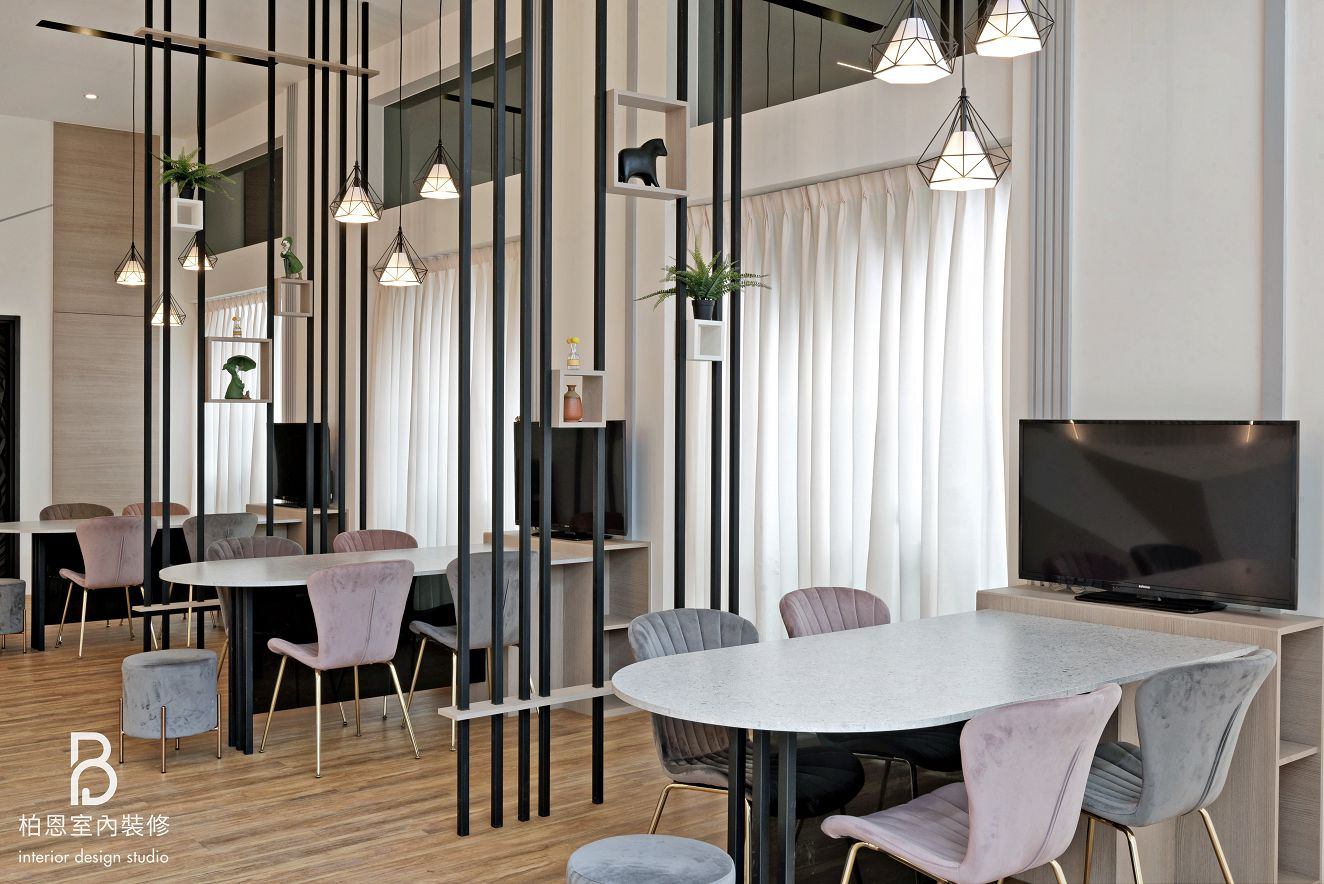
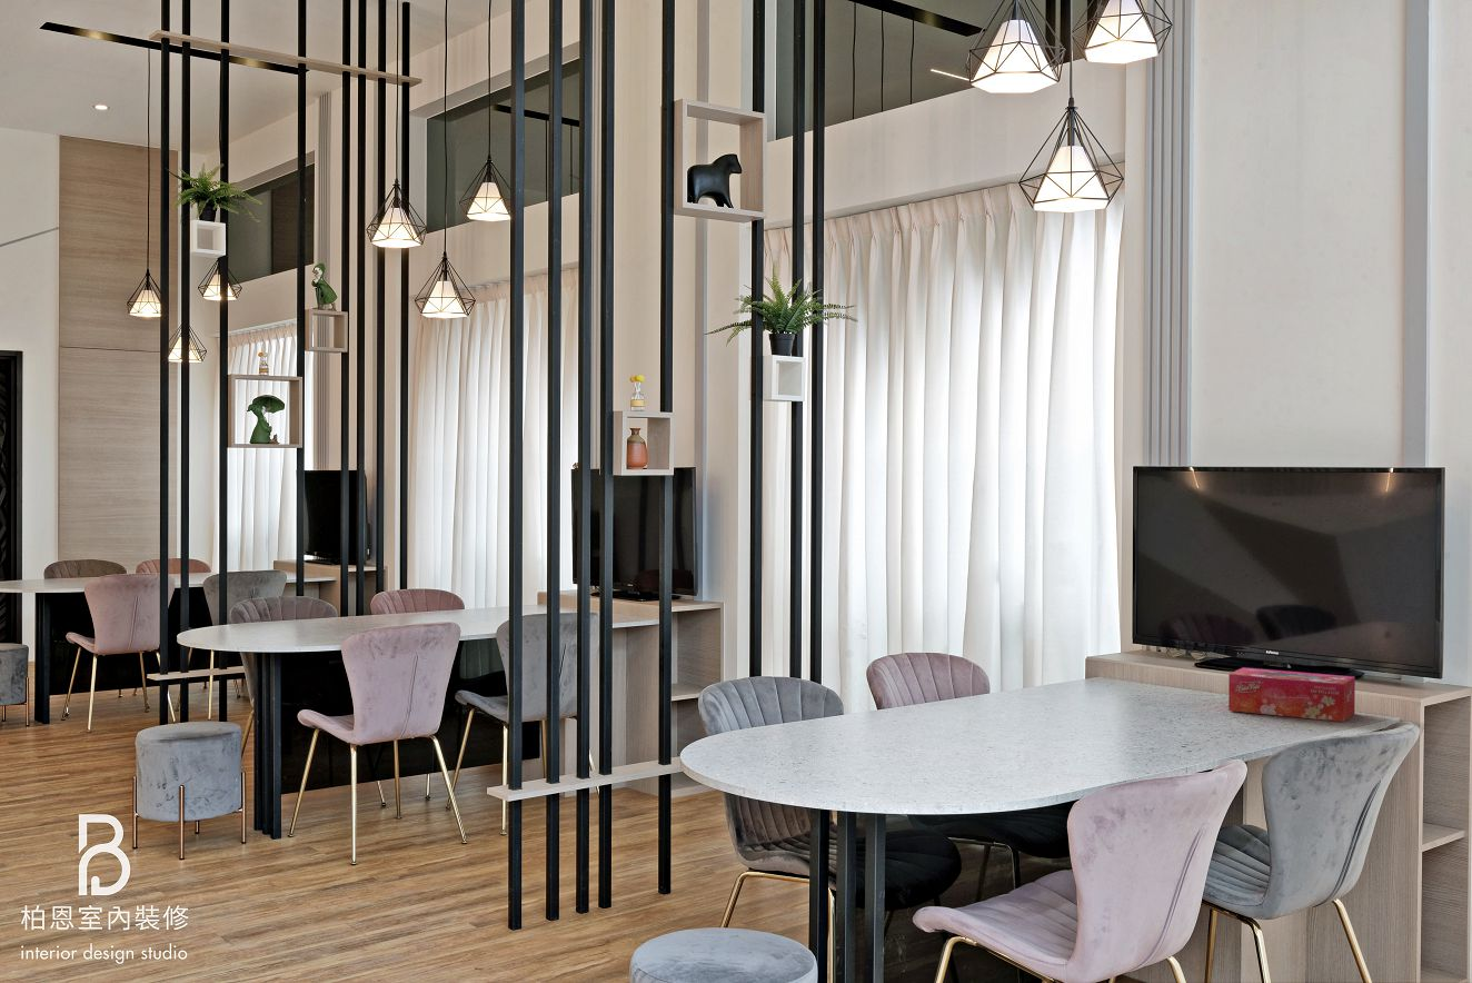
+ tissue box [1227,666,1356,723]
